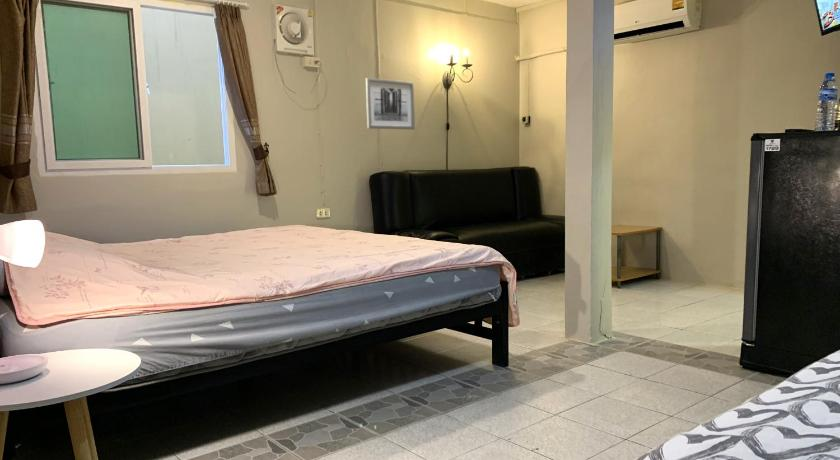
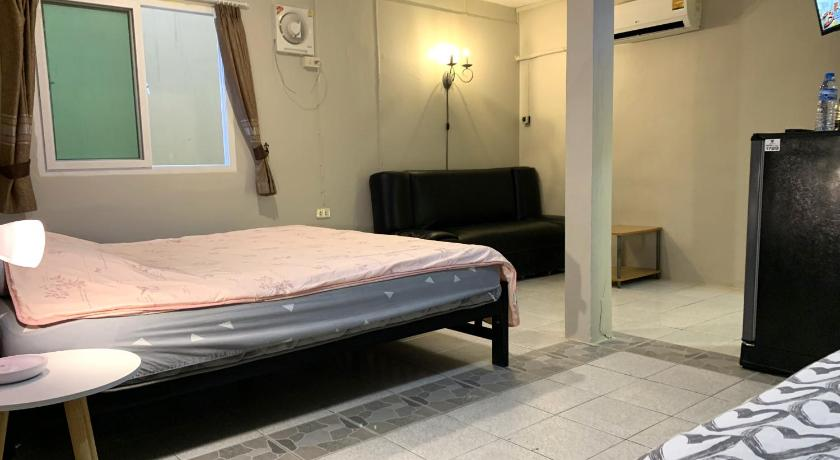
- wall art [365,77,416,131]
